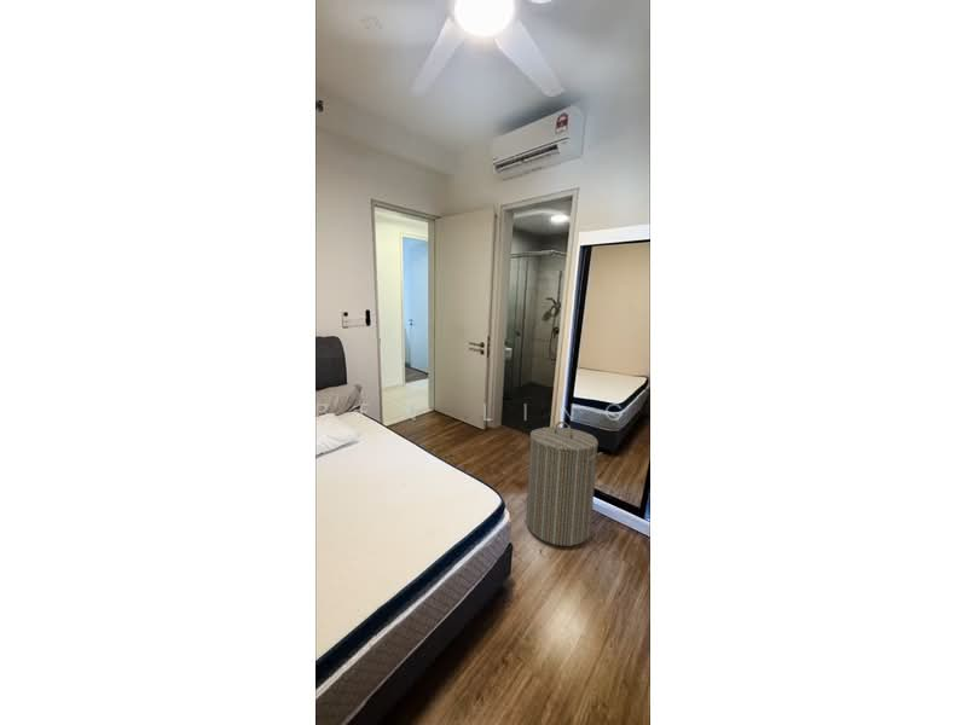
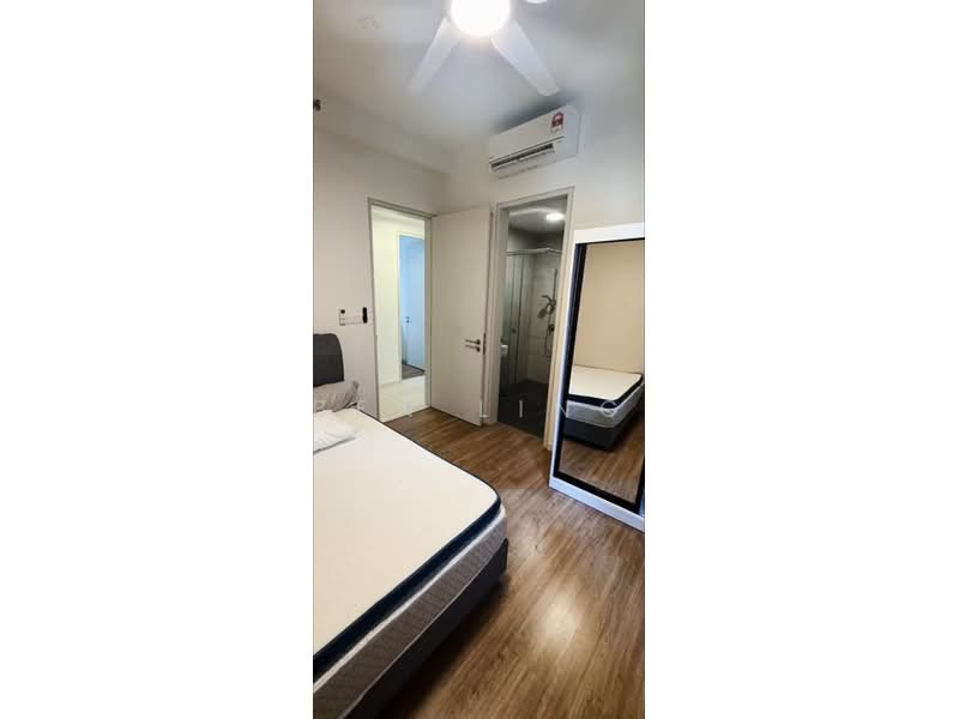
- laundry hamper [525,420,603,547]
